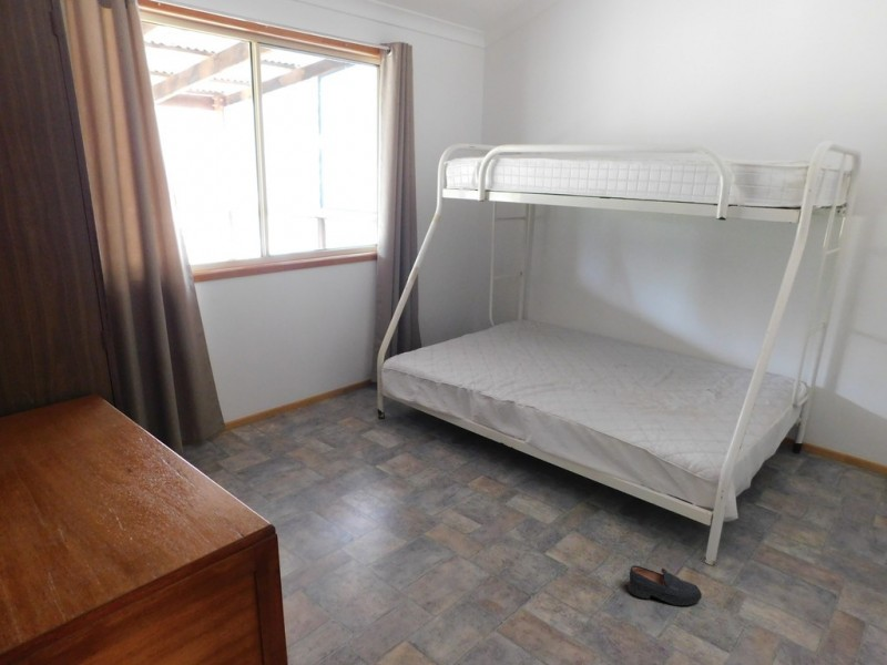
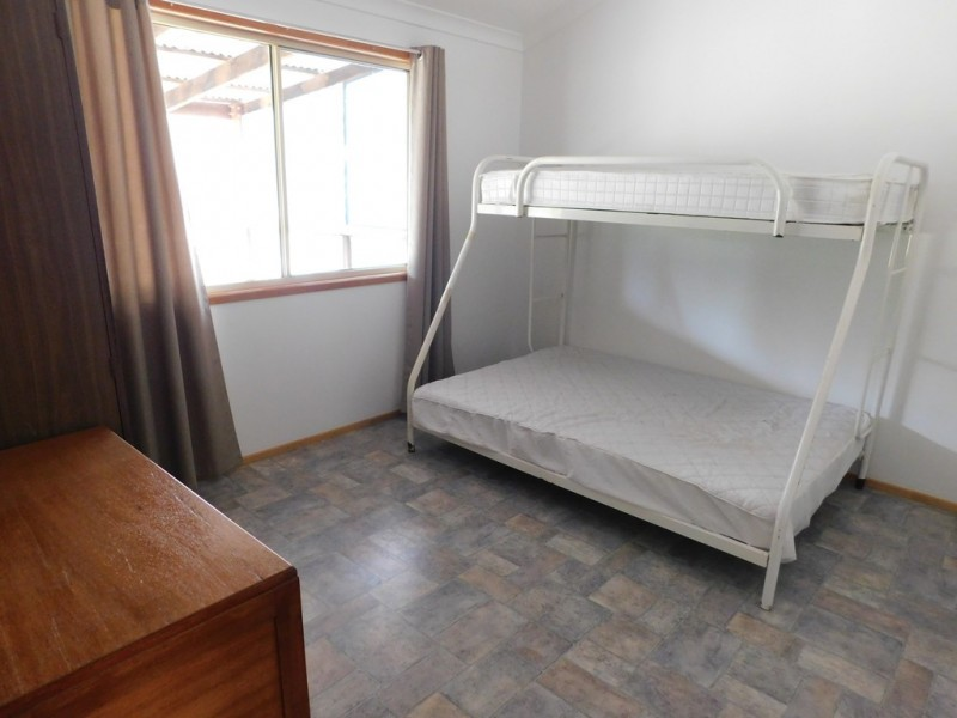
- shoe [628,564,703,606]
